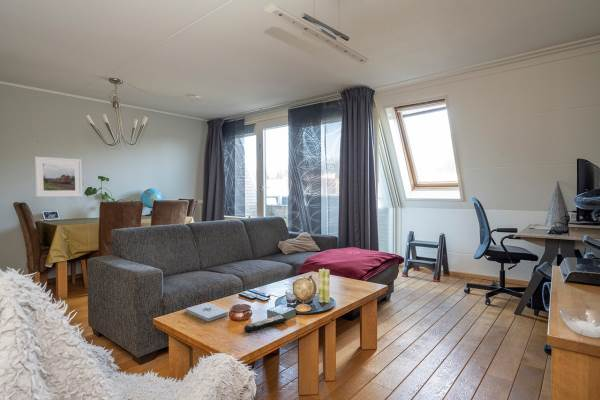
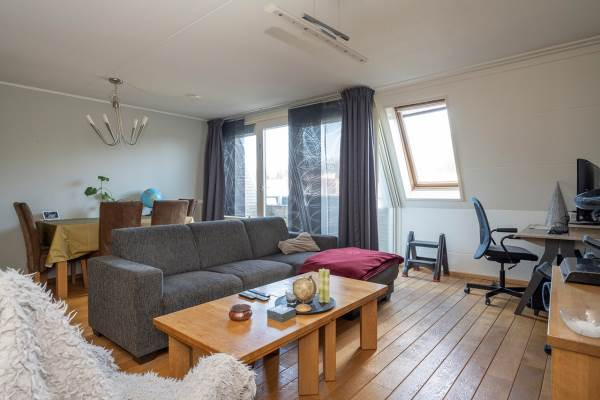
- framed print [34,156,83,198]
- remote control [243,314,288,334]
- notepad [185,302,230,322]
